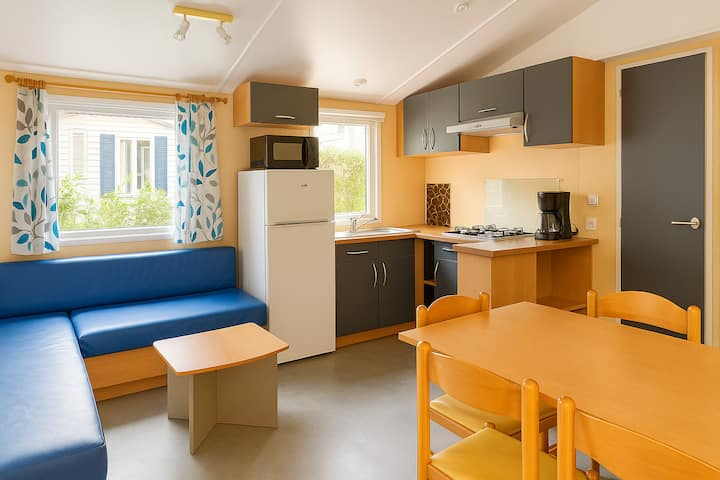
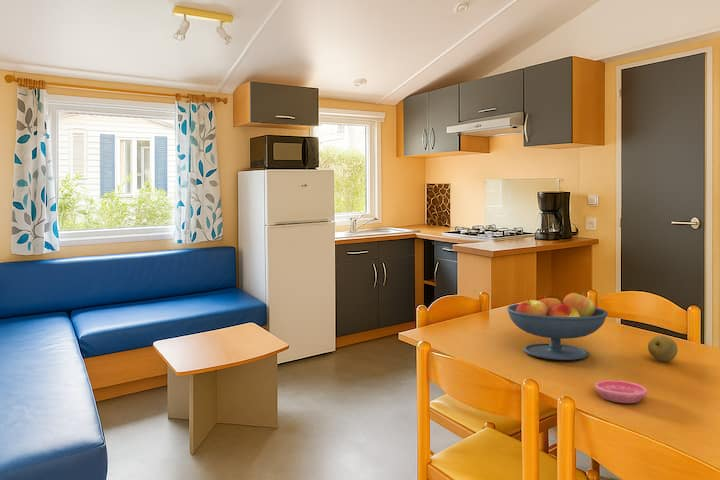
+ saucer [594,379,648,404]
+ fruit [647,335,679,363]
+ fruit bowl [506,292,609,361]
